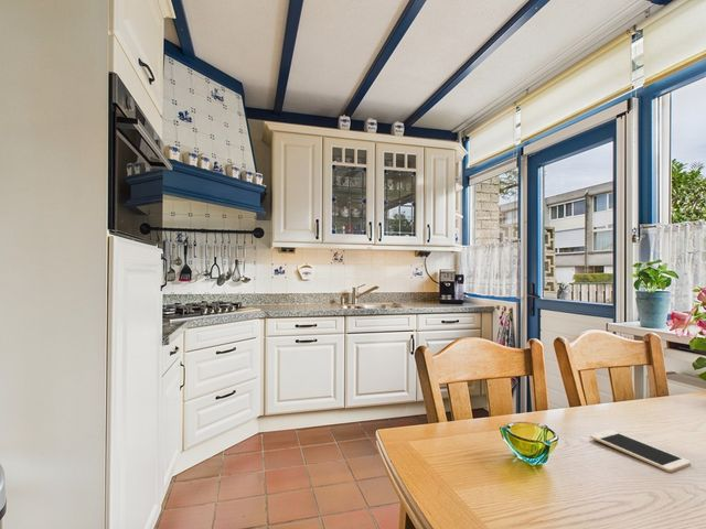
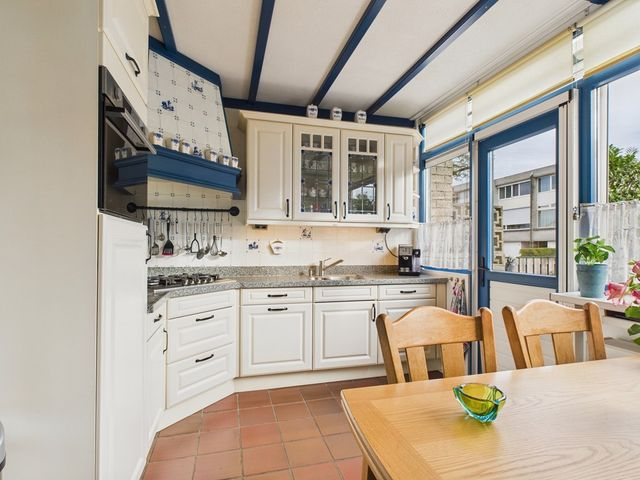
- cell phone [589,429,692,473]
